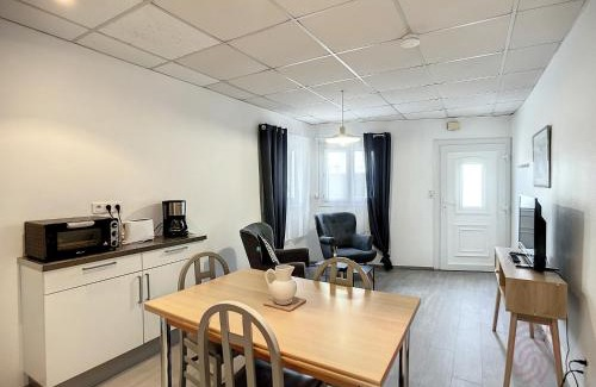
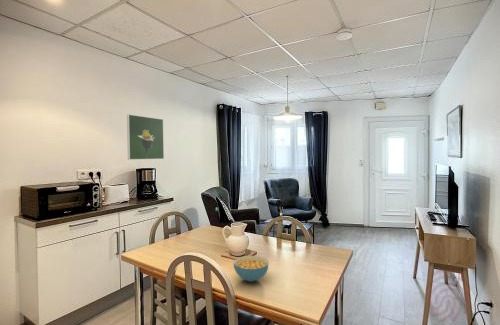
+ cereal bowl [232,255,270,283]
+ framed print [126,113,165,161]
